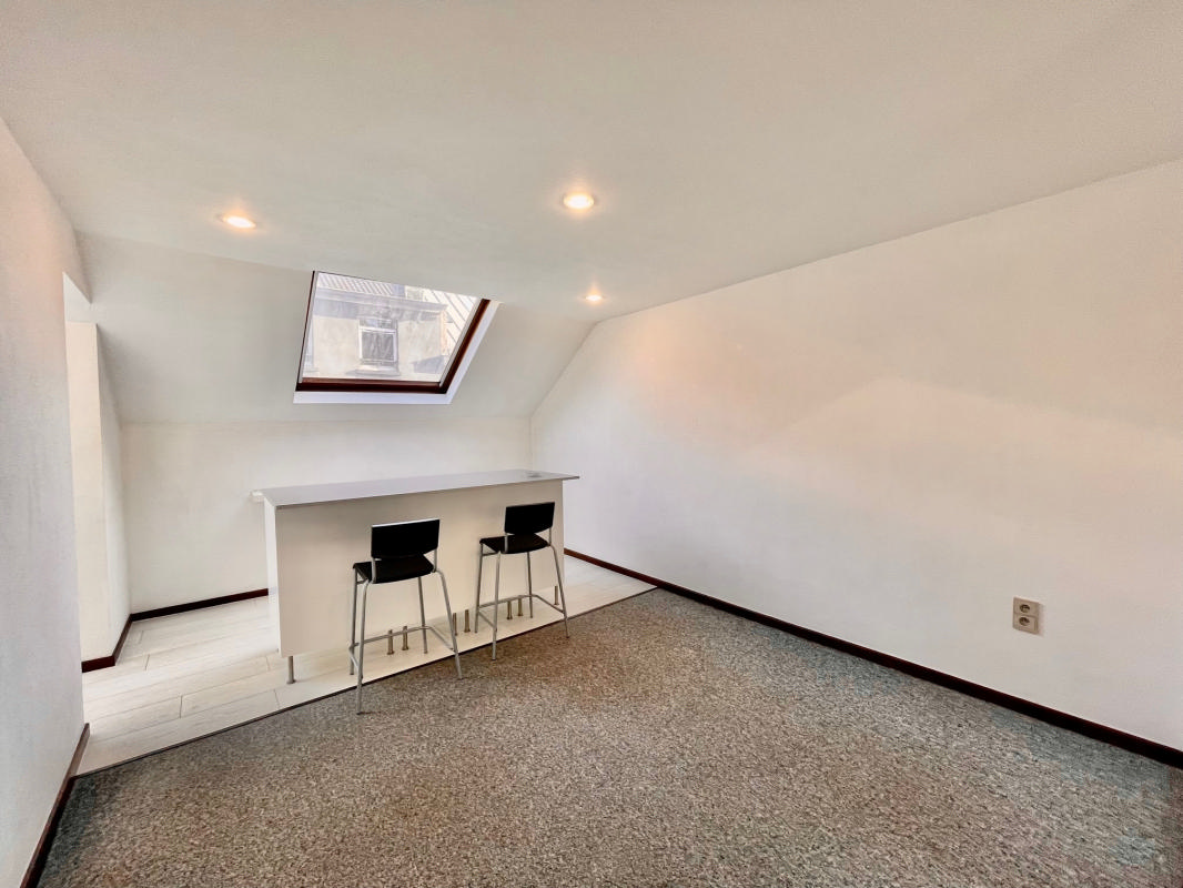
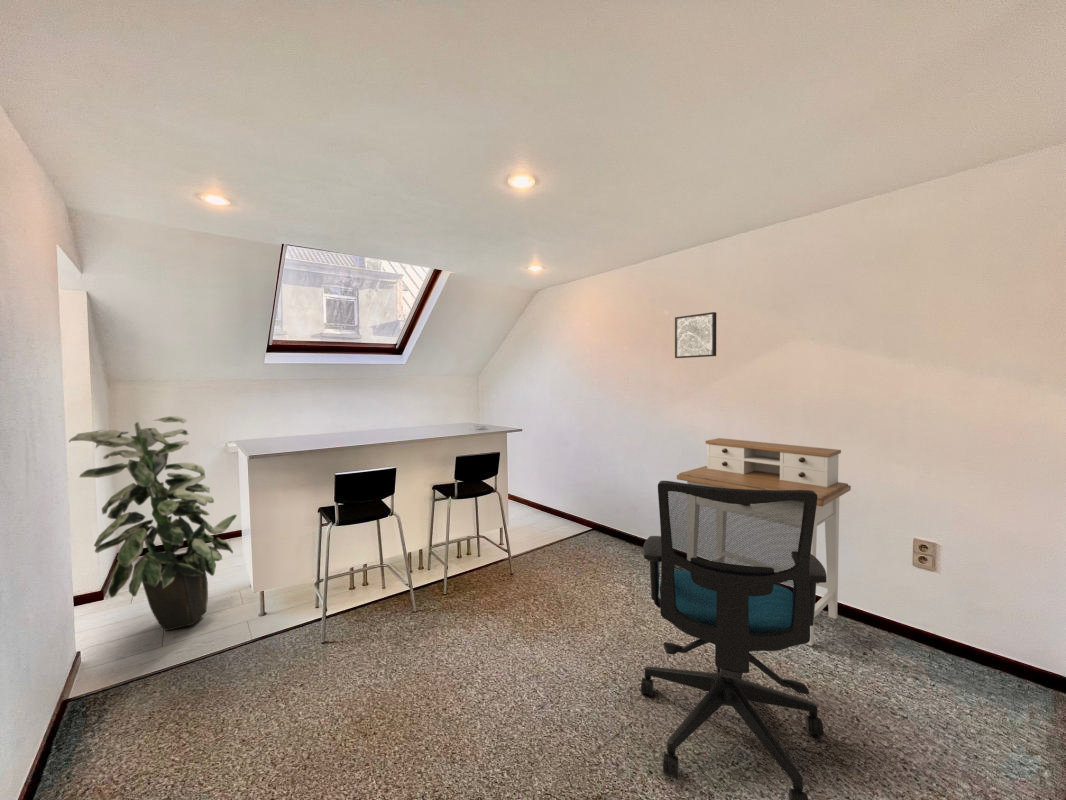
+ desk [676,437,852,647]
+ wall art [674,311,717,359]
+ indoor plant [68,415,238,632]
+ office chair [640,480,827,800]
